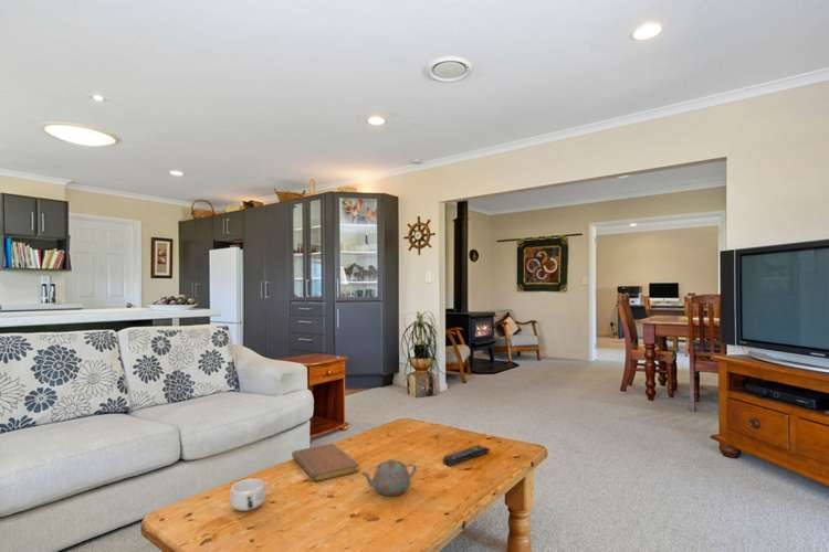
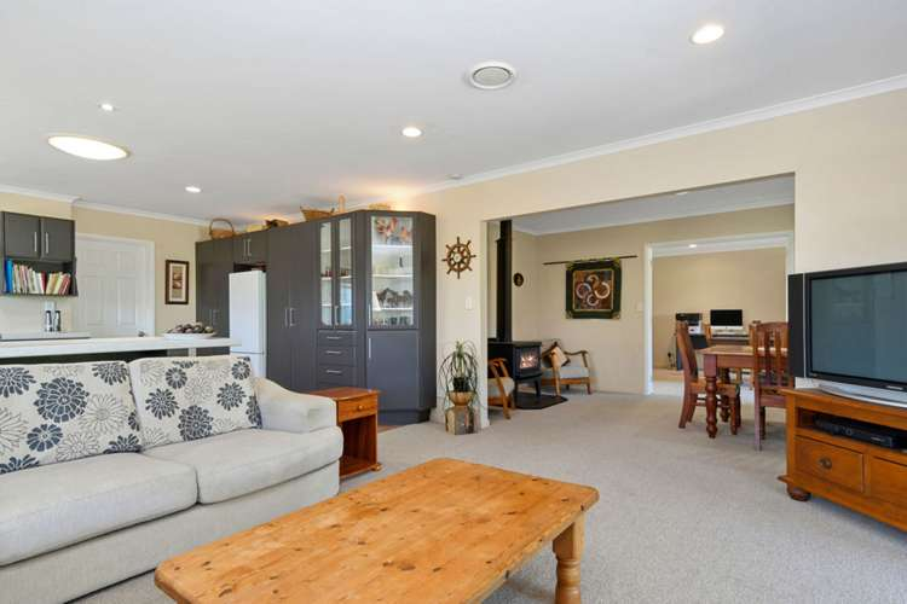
- remote control [441,444,491,467]
- notebook [291,443,360,482]
- mug [229,478,271,512]
- teapot [360,458,418,497]
